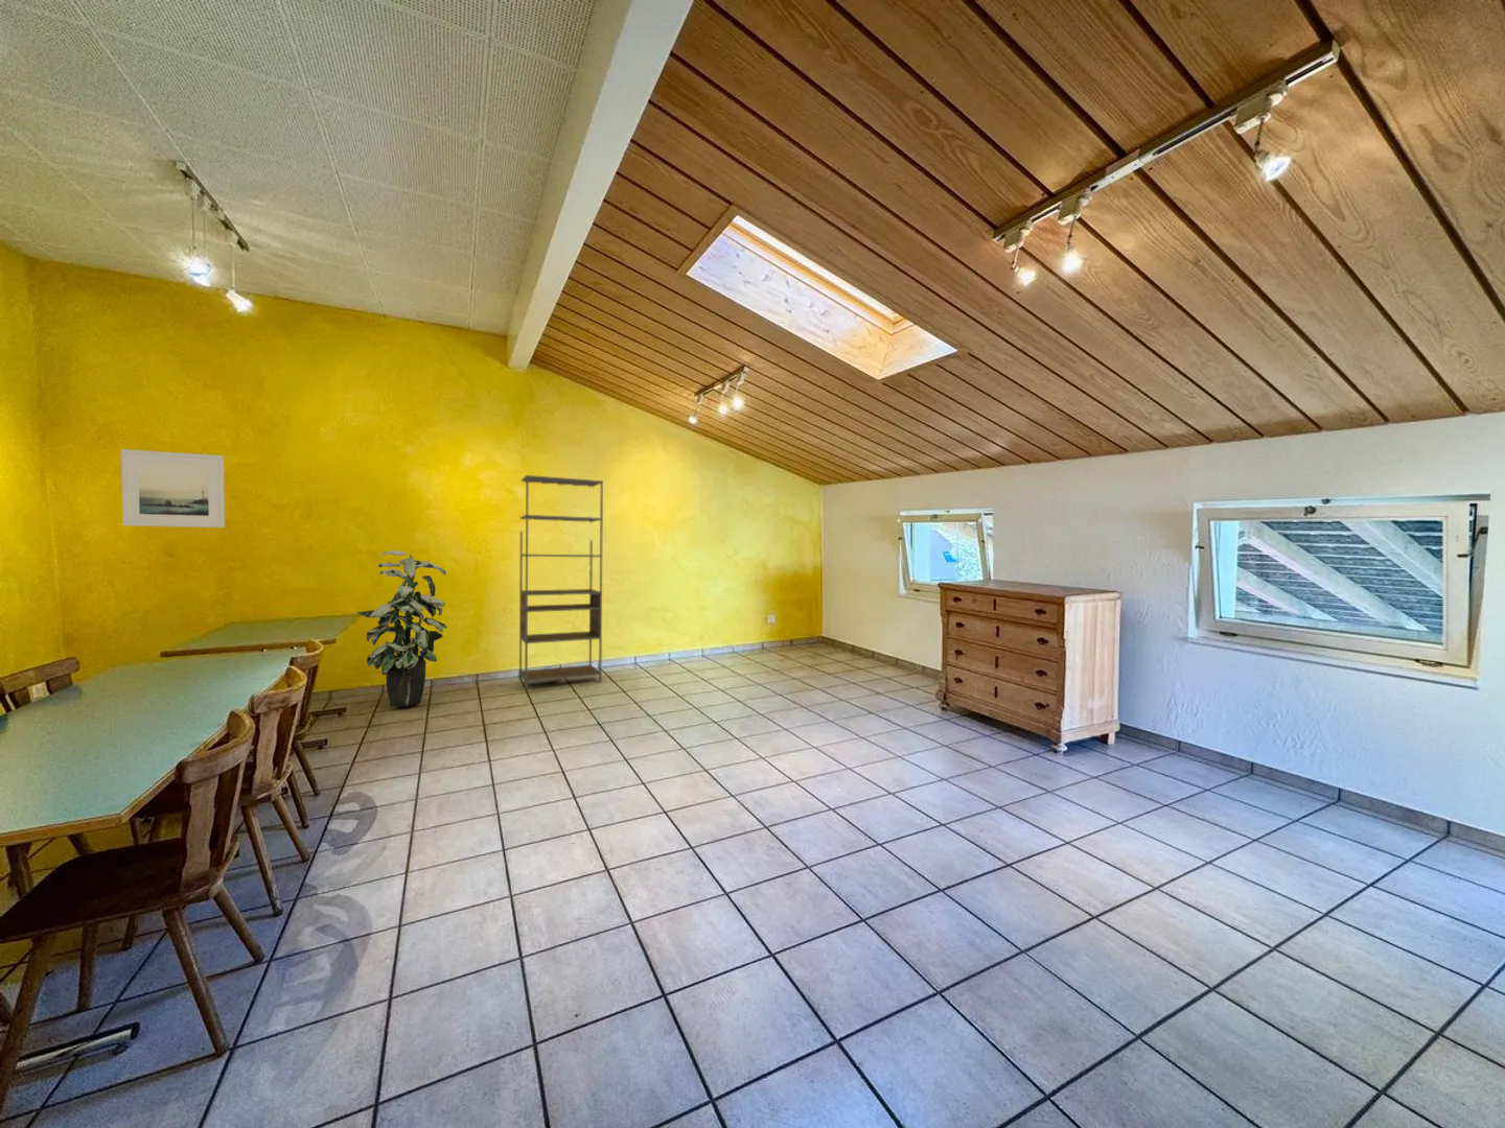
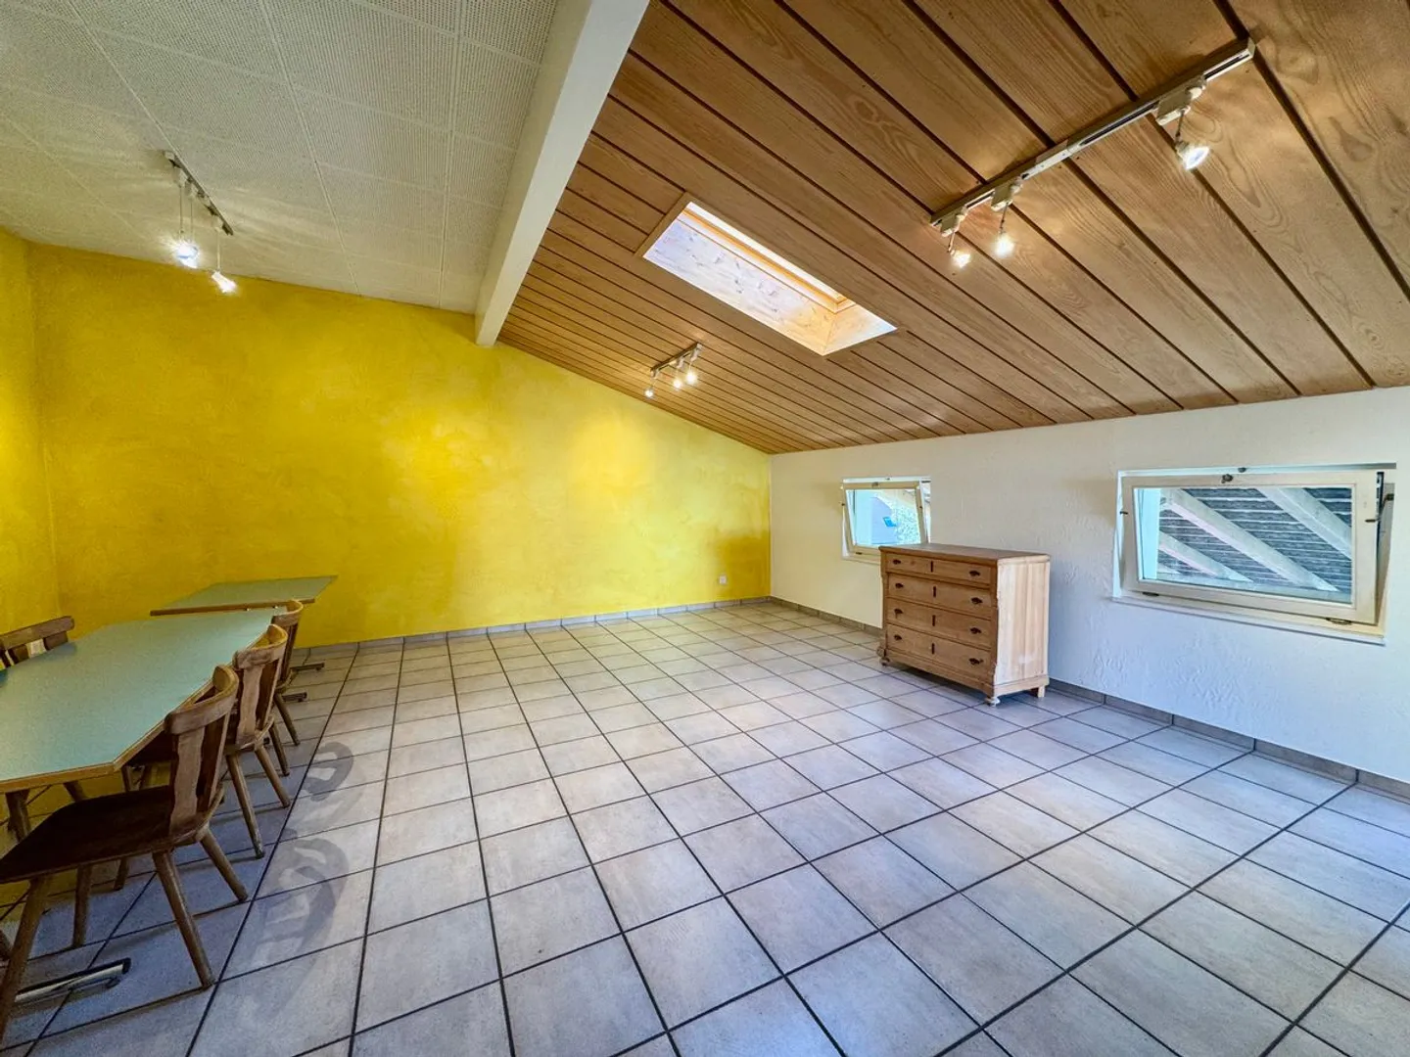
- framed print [120,448,226,528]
- indoor plant [356,550,448,707]
- shelving unit [518,474,604,691]
